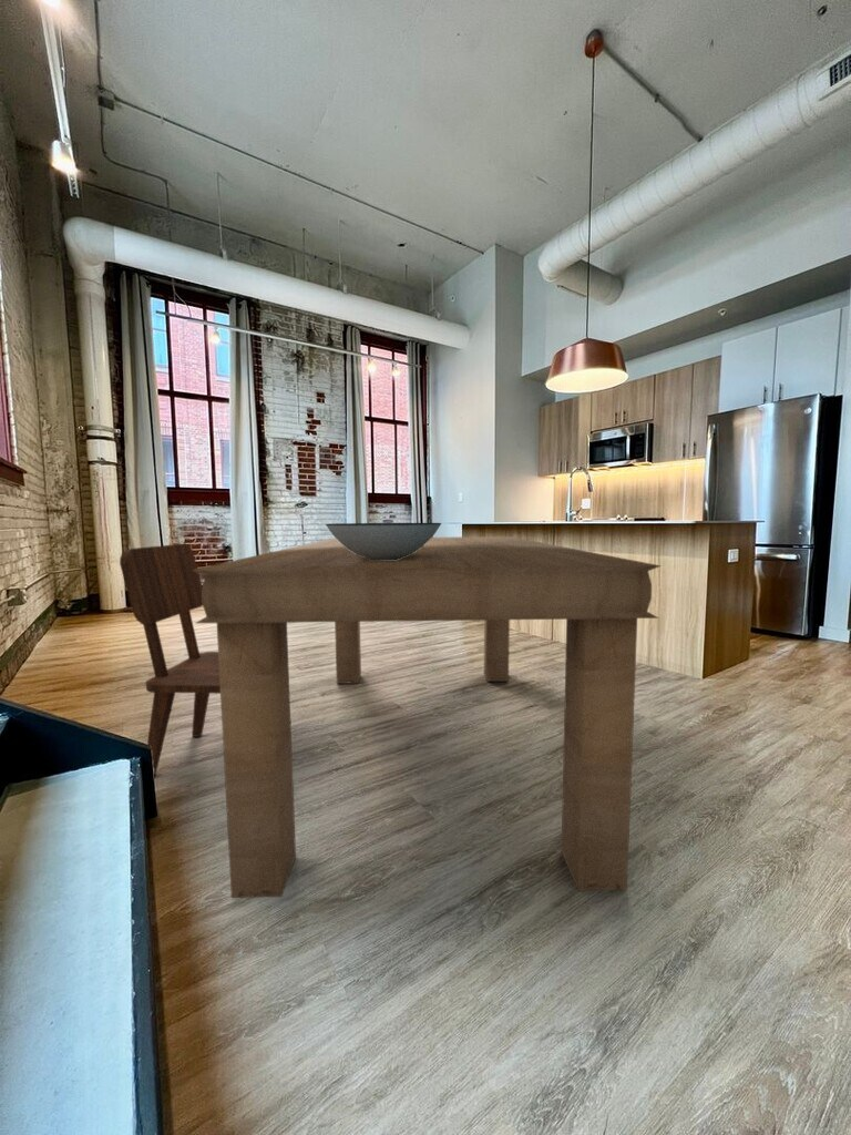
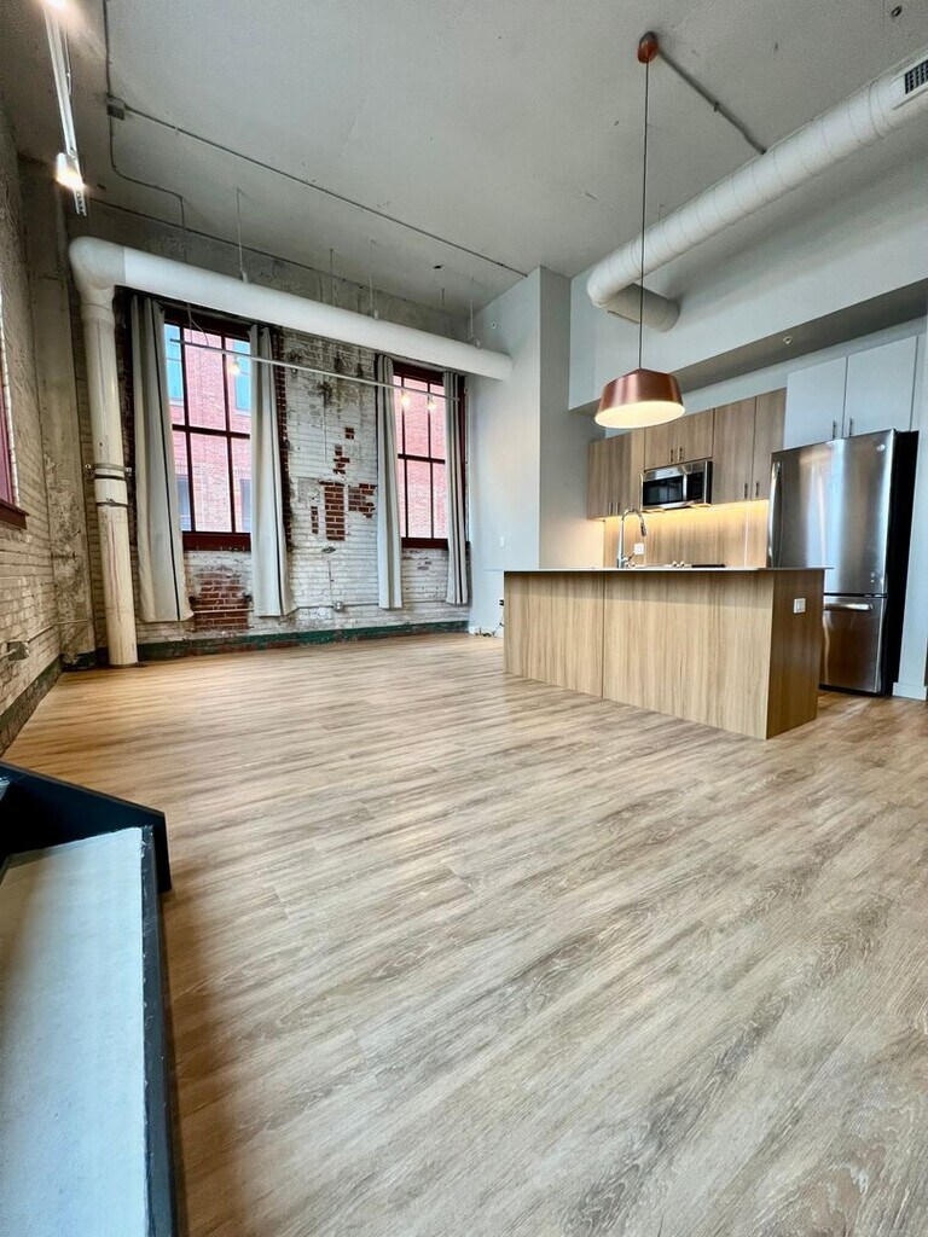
- dining table [192,535,663,899]
- dining chair [119,543,221,776]
- decorative bowl [325,522,442,560]
